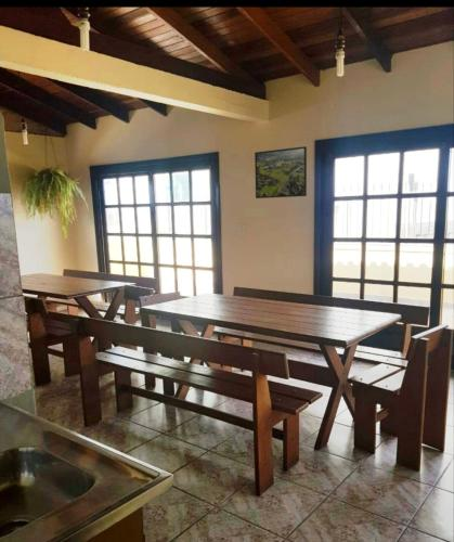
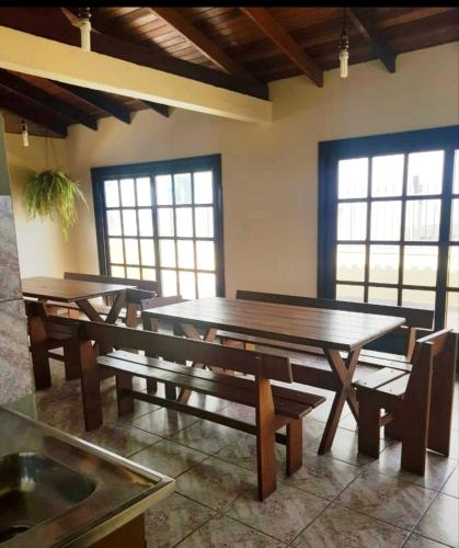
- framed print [254,145,308,199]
